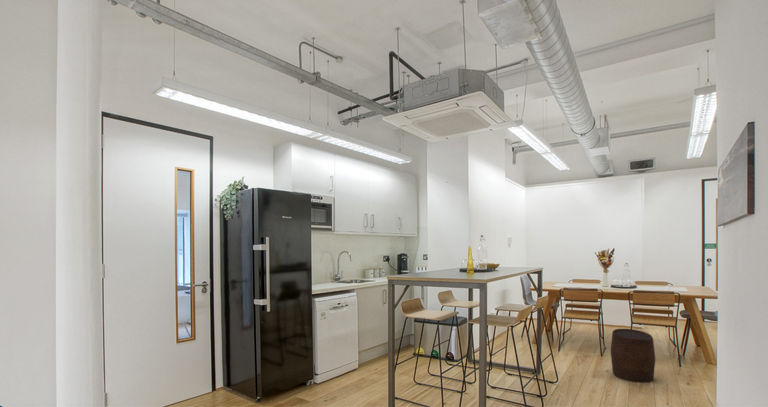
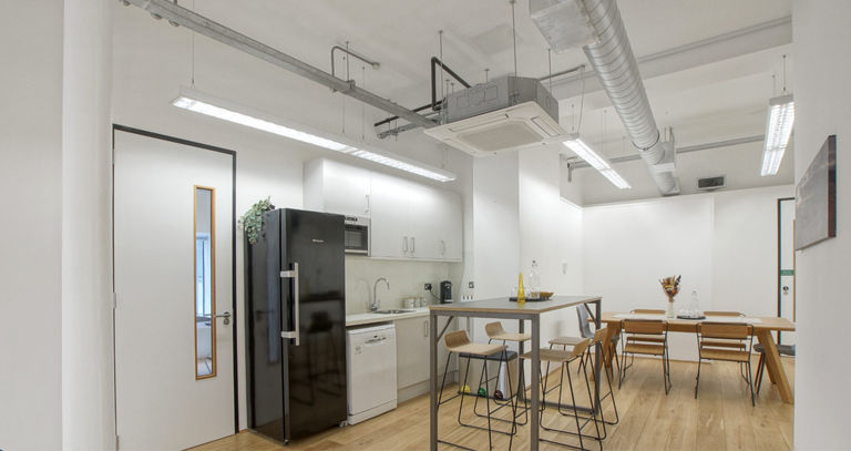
- stool [610,328,656,383]
